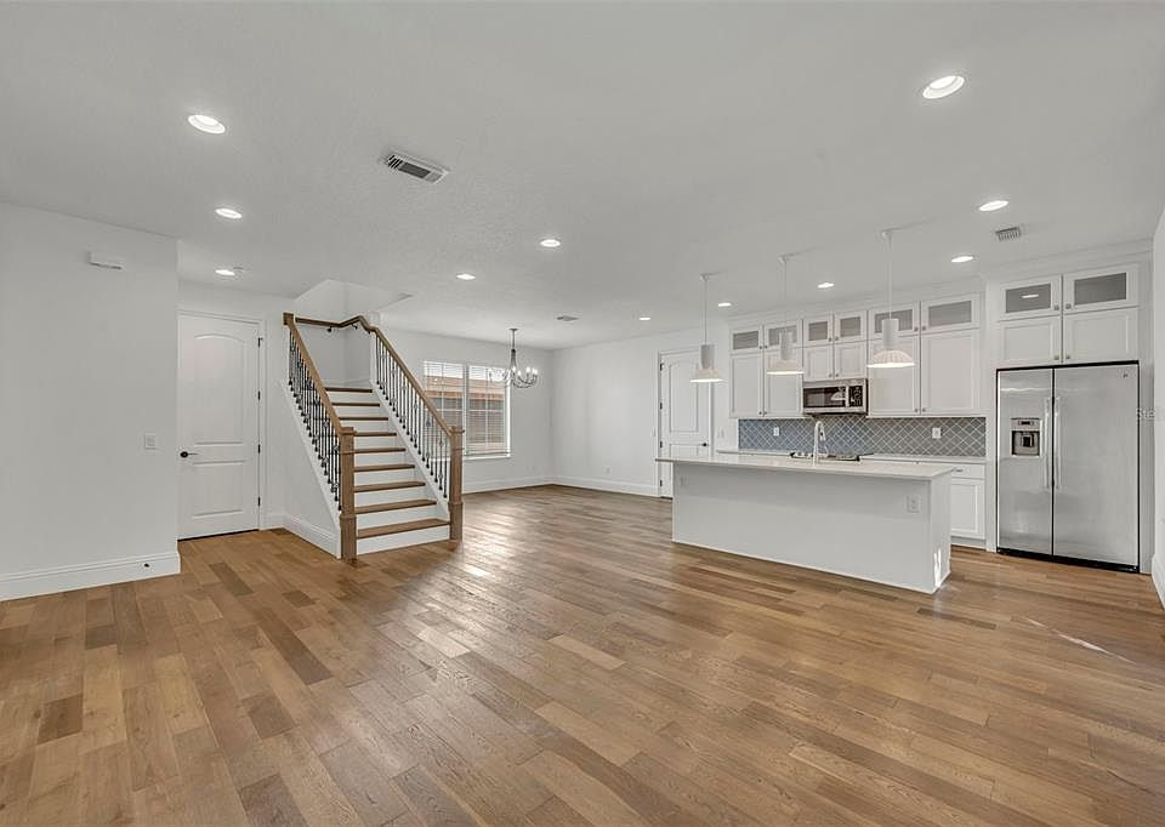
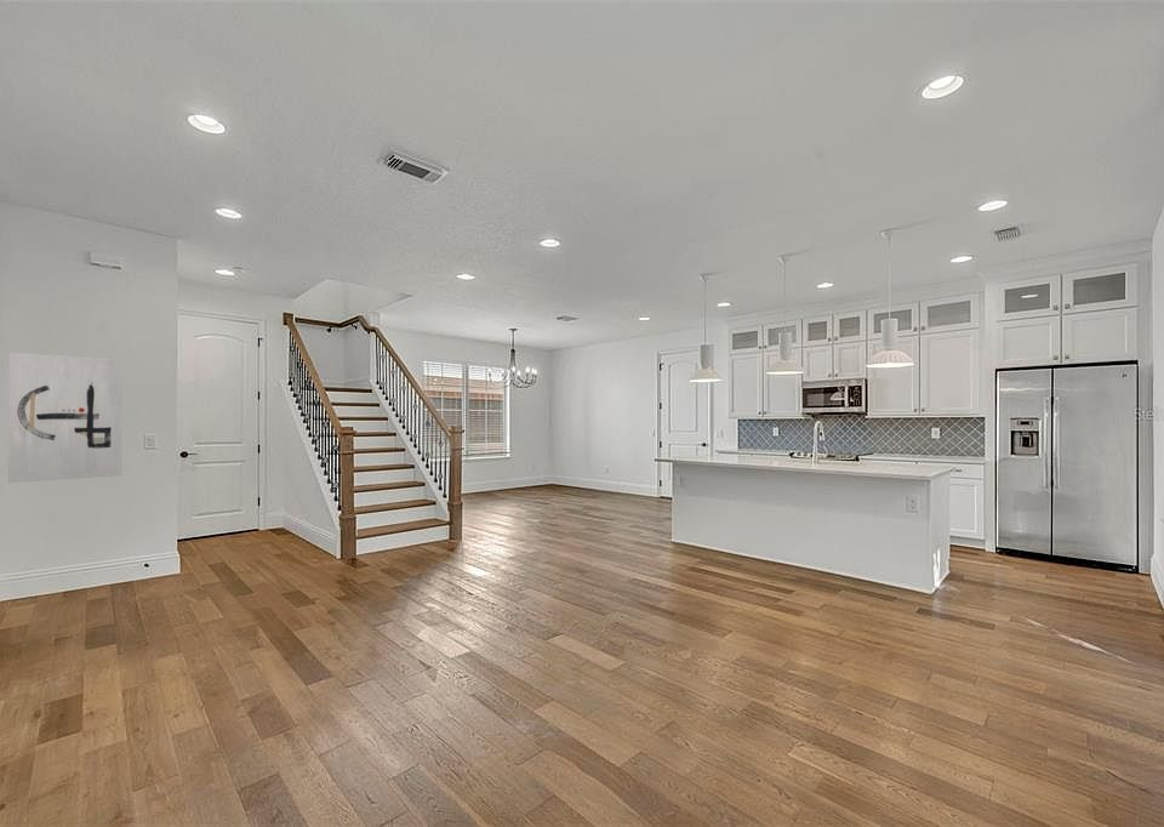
+ wall art [7,352,124,484]
